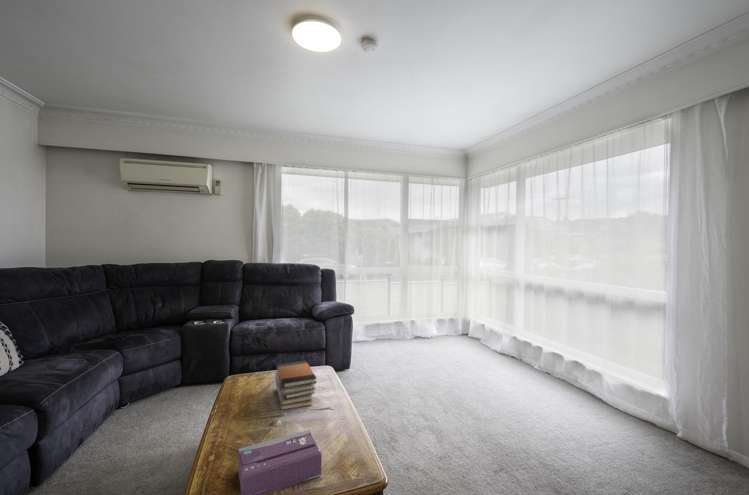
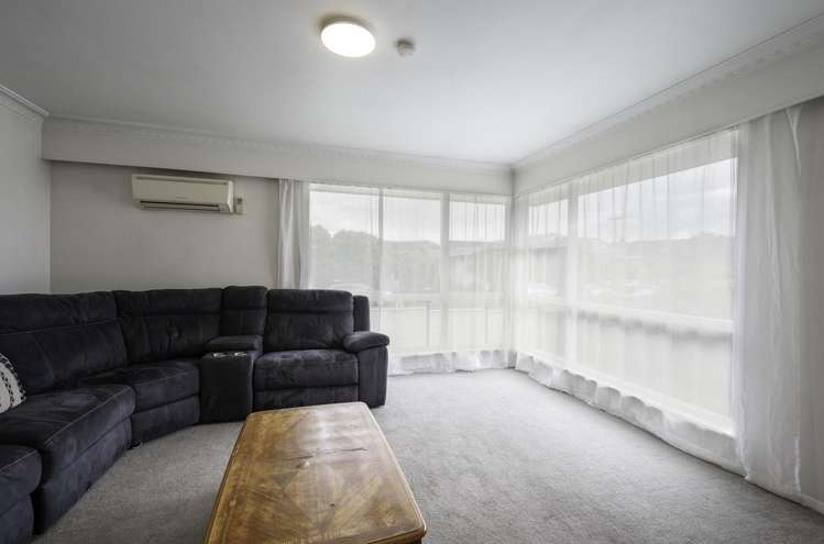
- book stack [274,360,318,411]
- tissue box [237,429,322,495]
